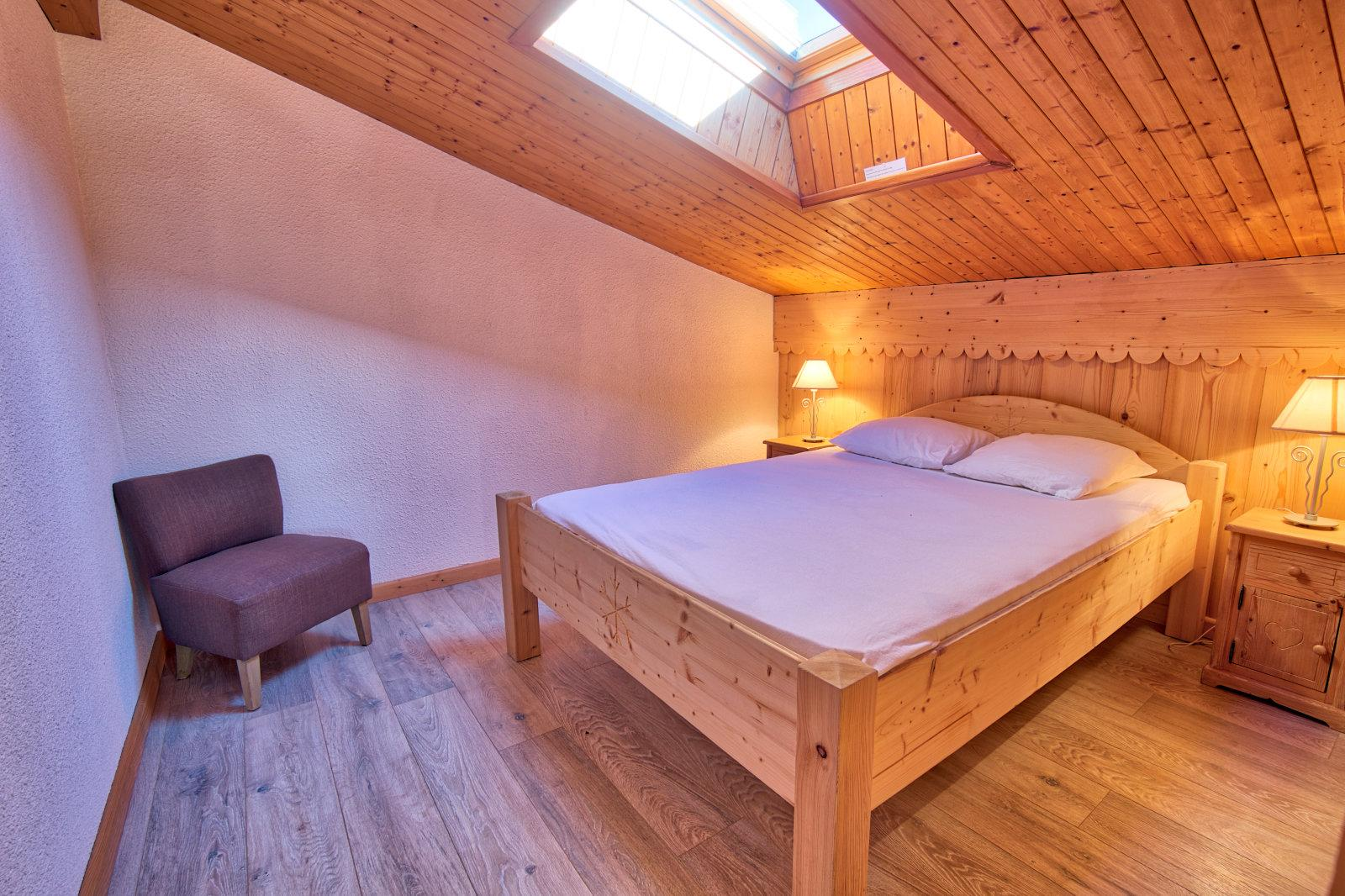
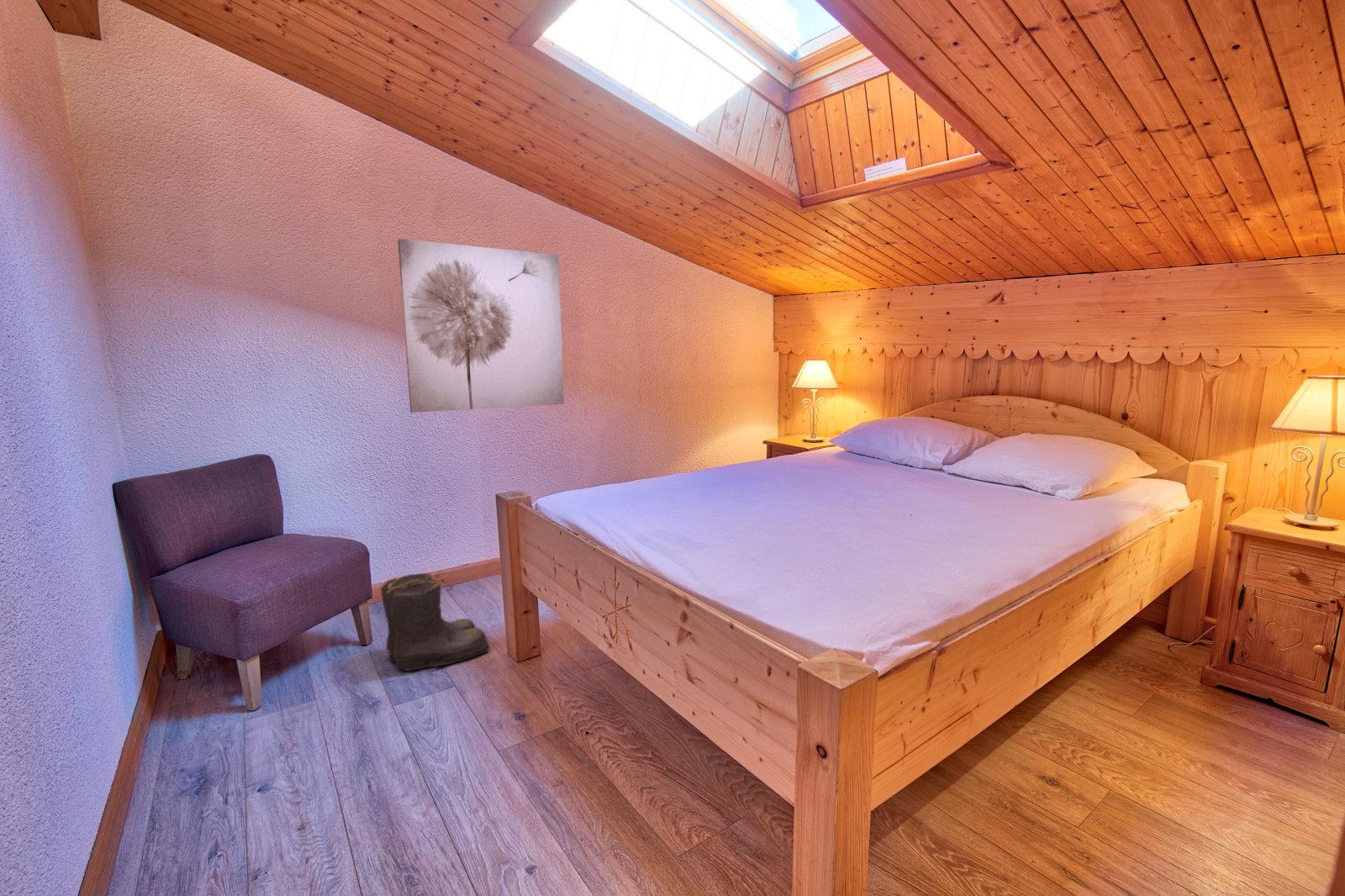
+ wall art [397,238,565,414]
+ boots [380,572,491,672]
